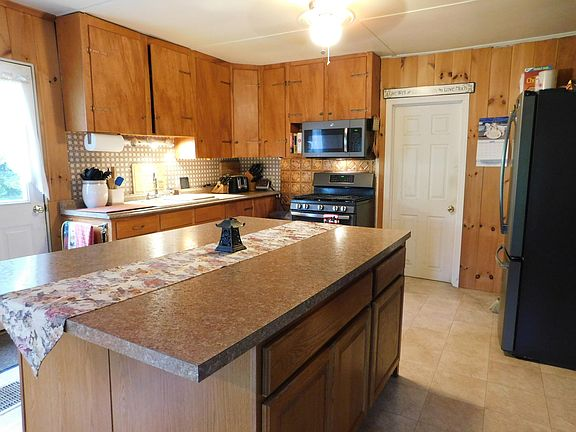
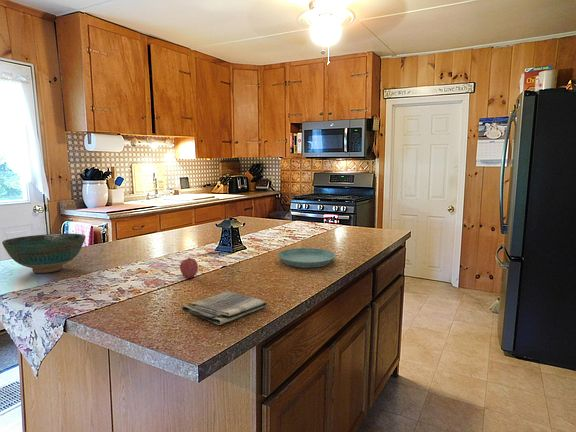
+ saucer [277,247,336,269]
+ fruit [179,257,199,279]
+ dish towel [181,290,268,326]
+ bowl [1,232,87,274]
